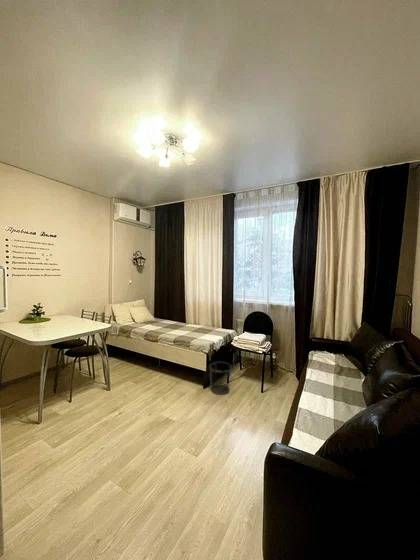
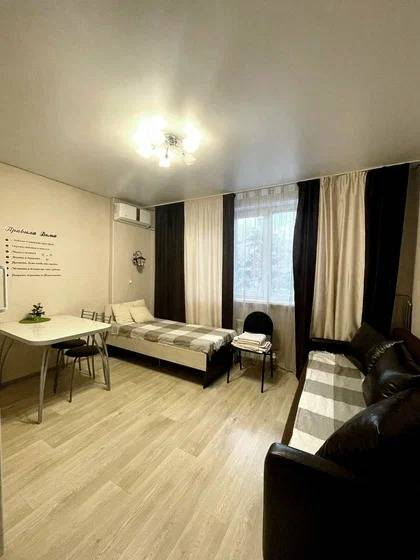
- waste bin [208,361,233,396]
